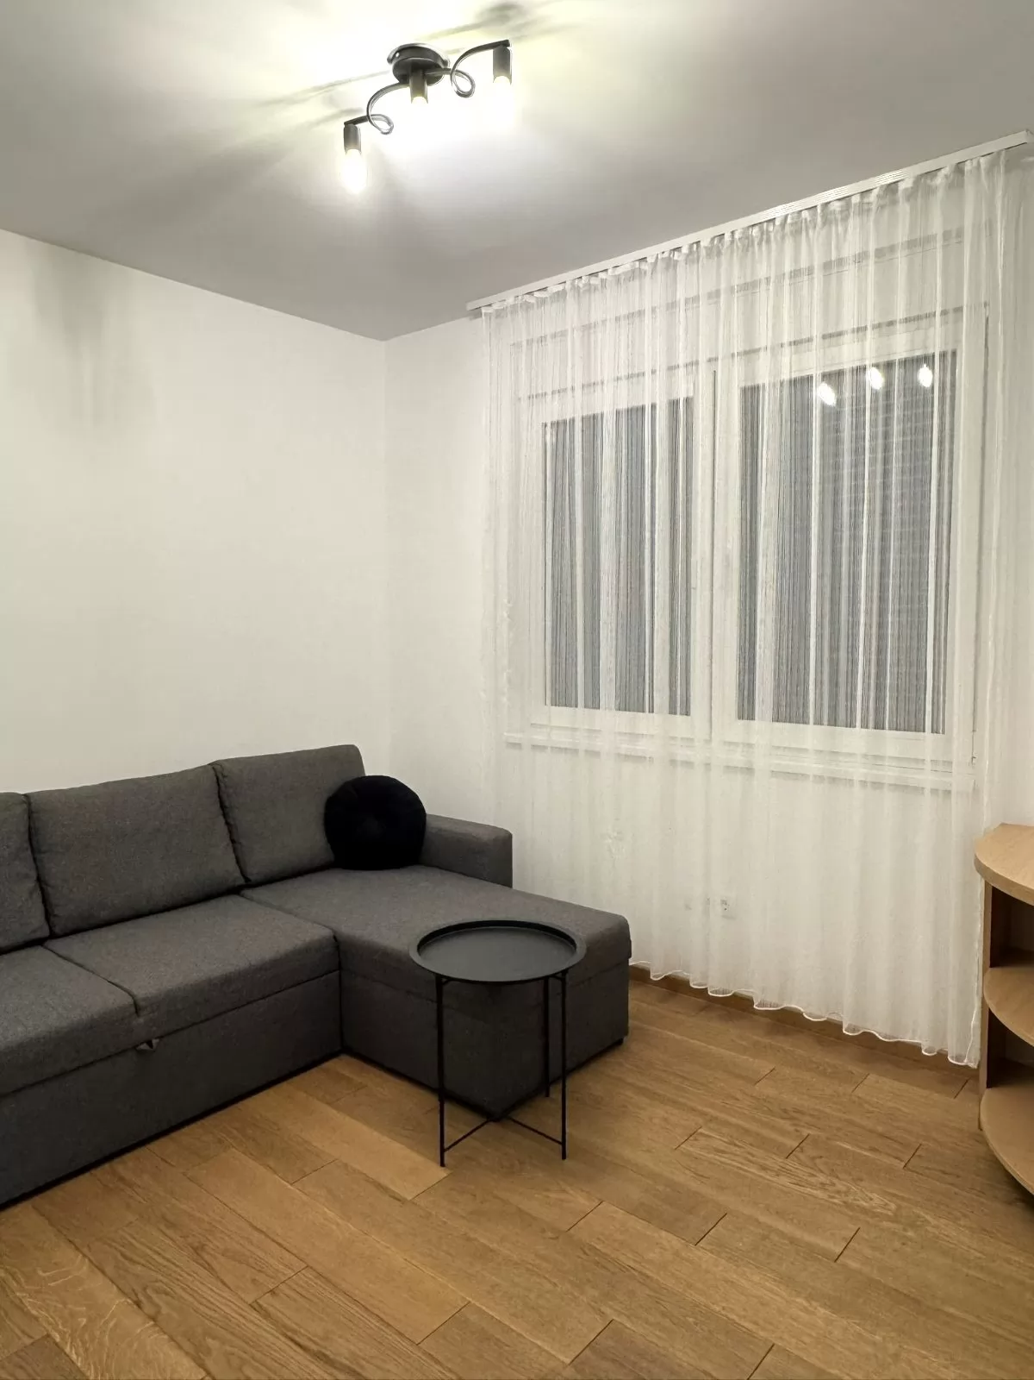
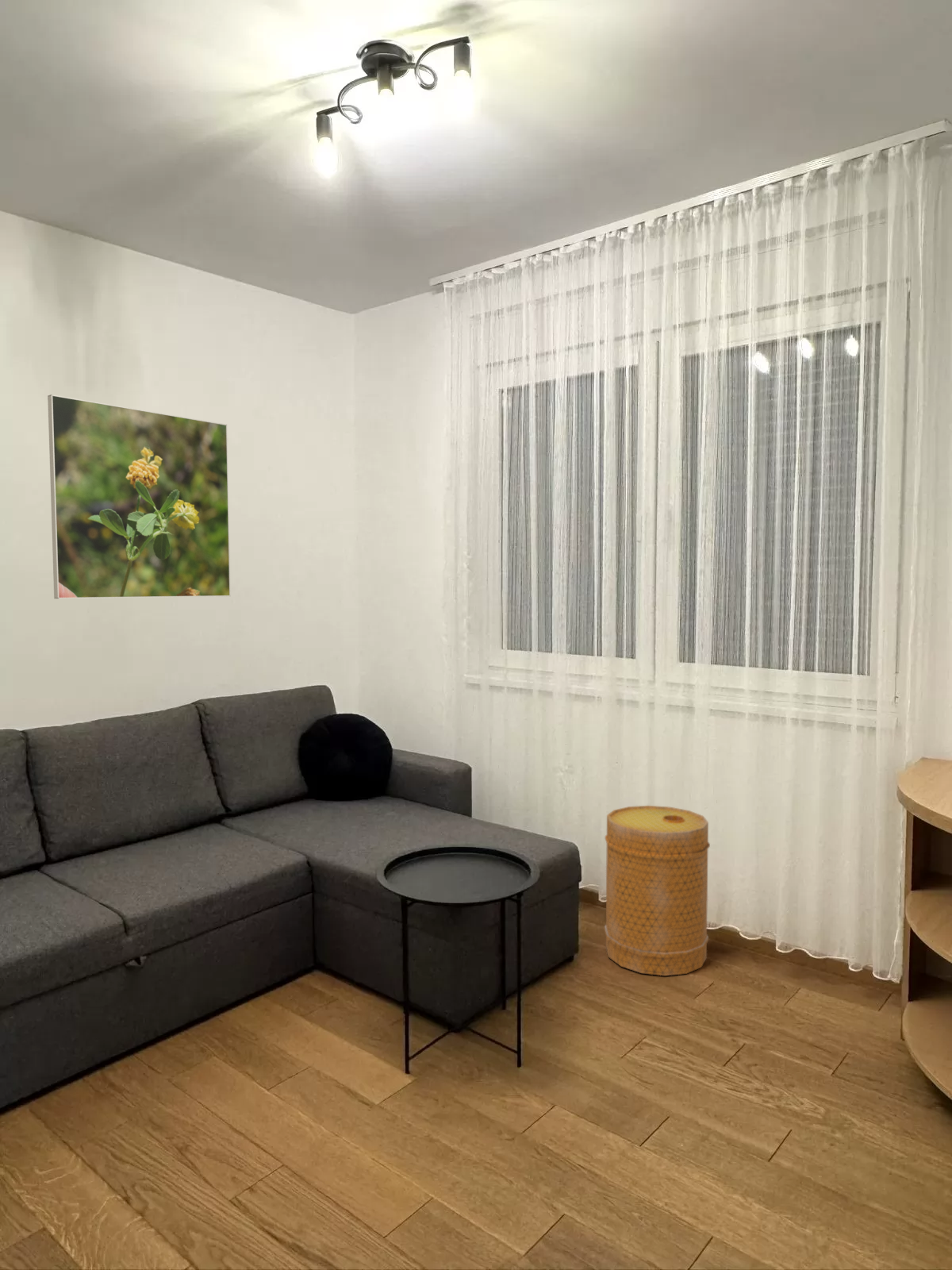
+ basket [604,805,711,976]
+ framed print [47,394,231,599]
